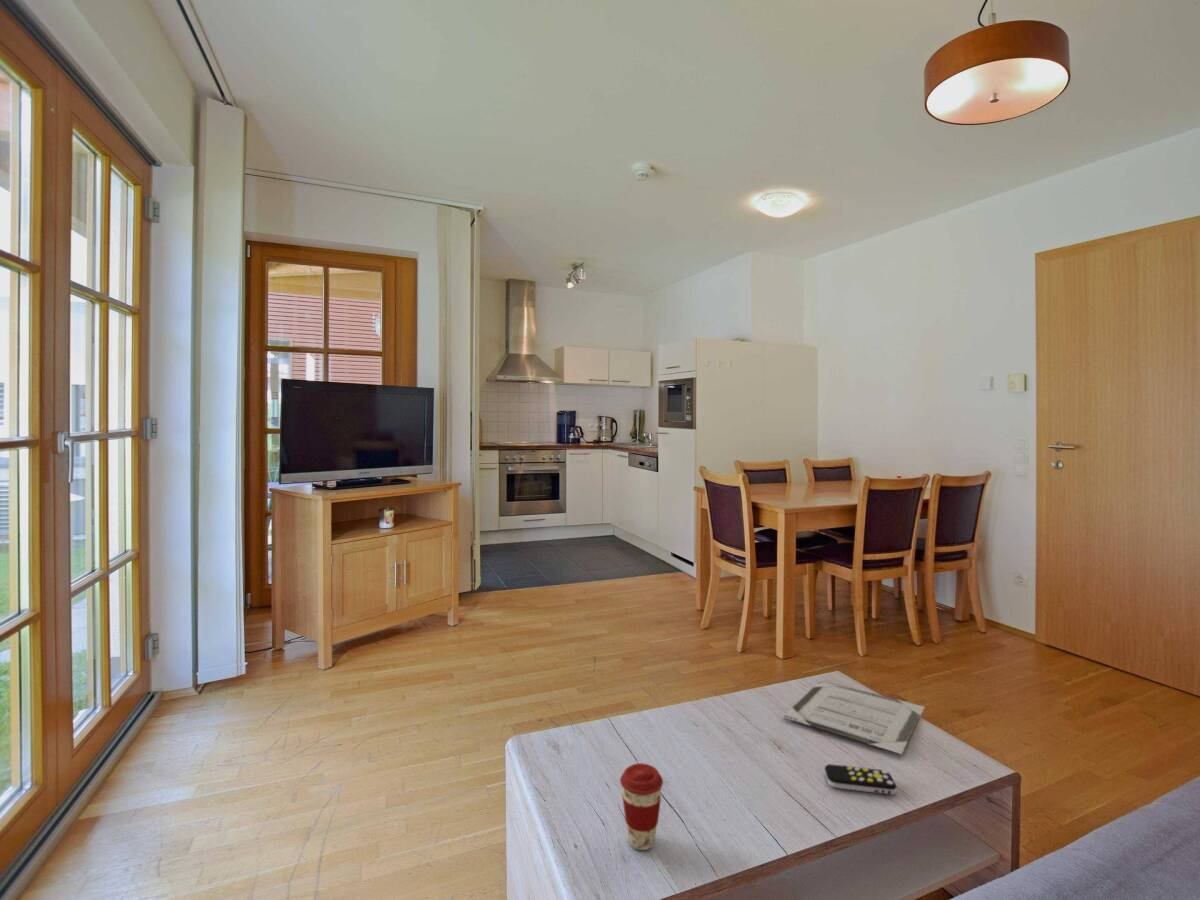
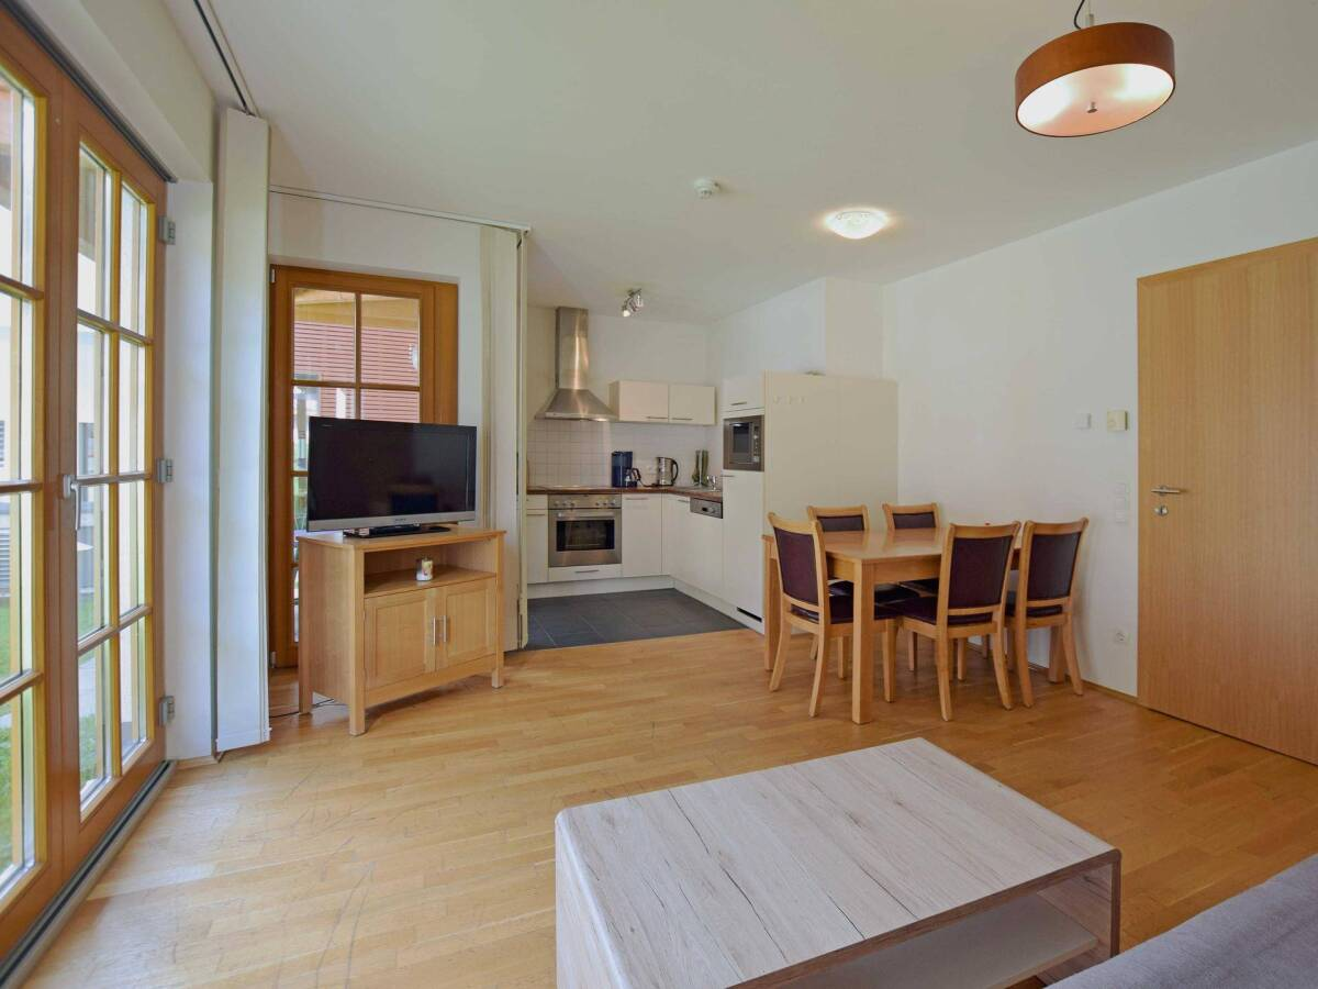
- picture frame [781,682,926,755]
- remote control [824,763,897,795]
- coffee cup [619,762,664,851]
